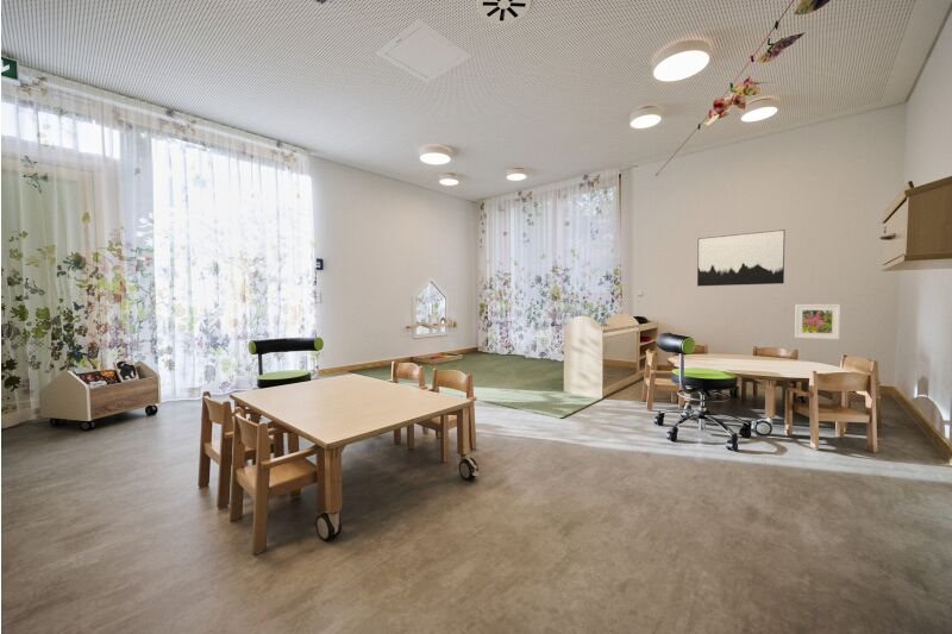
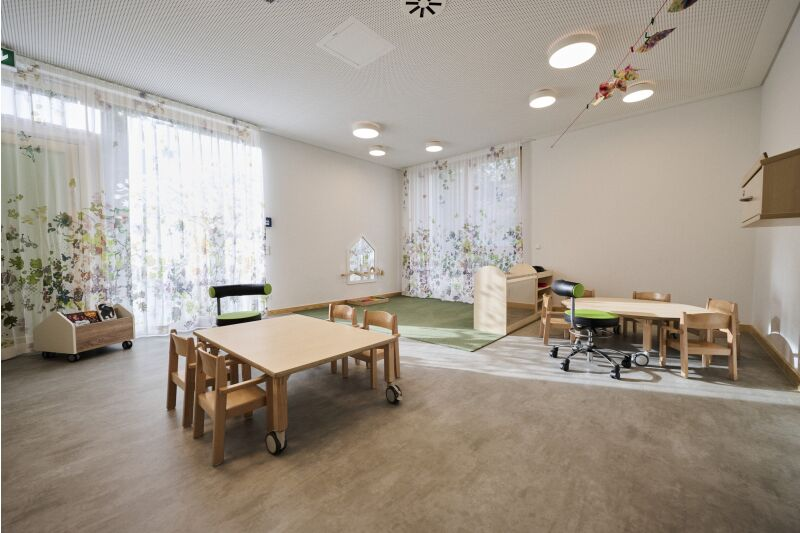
- wall art [696,228,787,288]
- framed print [794,303,841,340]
